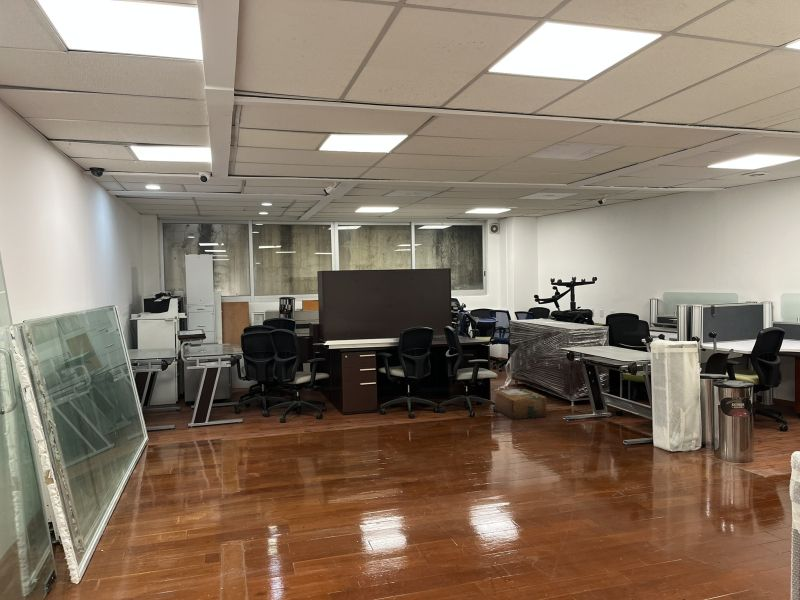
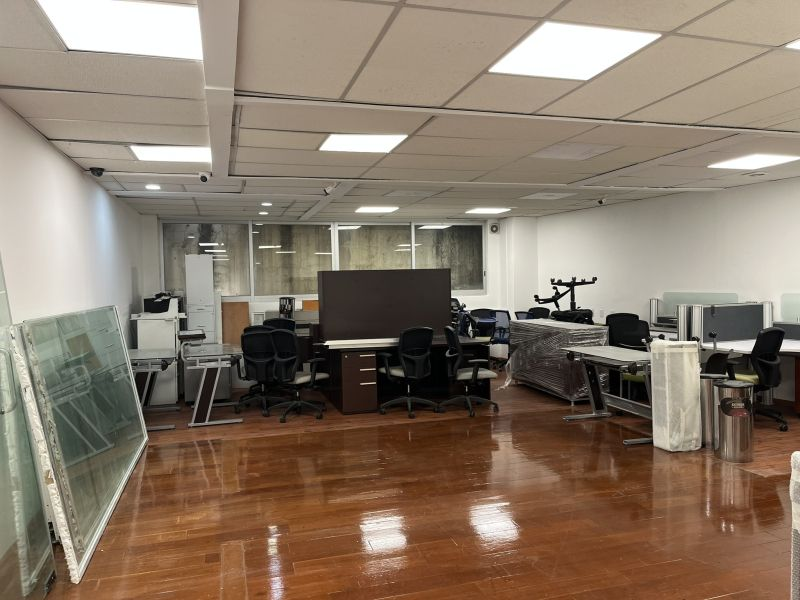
- cardboard box [493,388,547,420]
